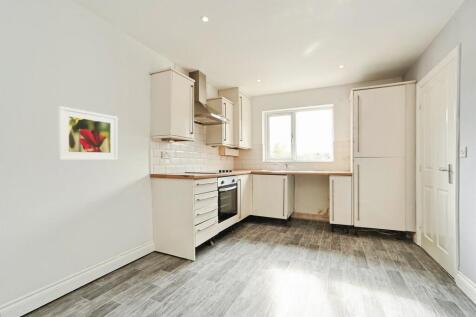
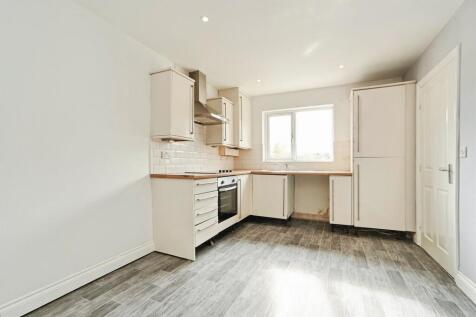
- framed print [57,105,119,161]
